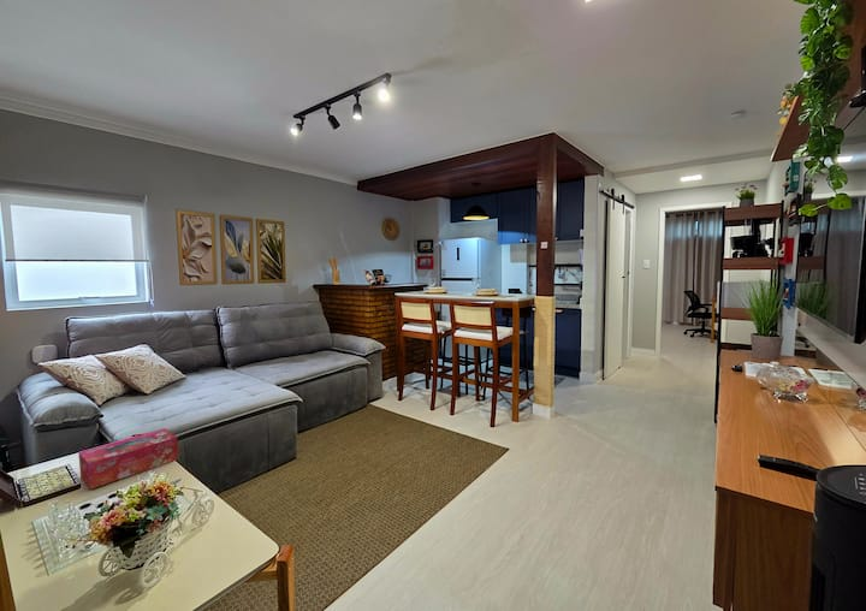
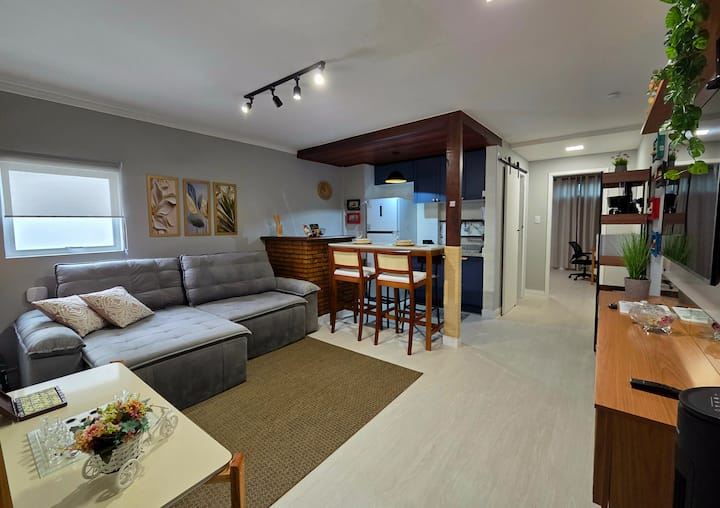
- tissue box [77,427,179,490]
